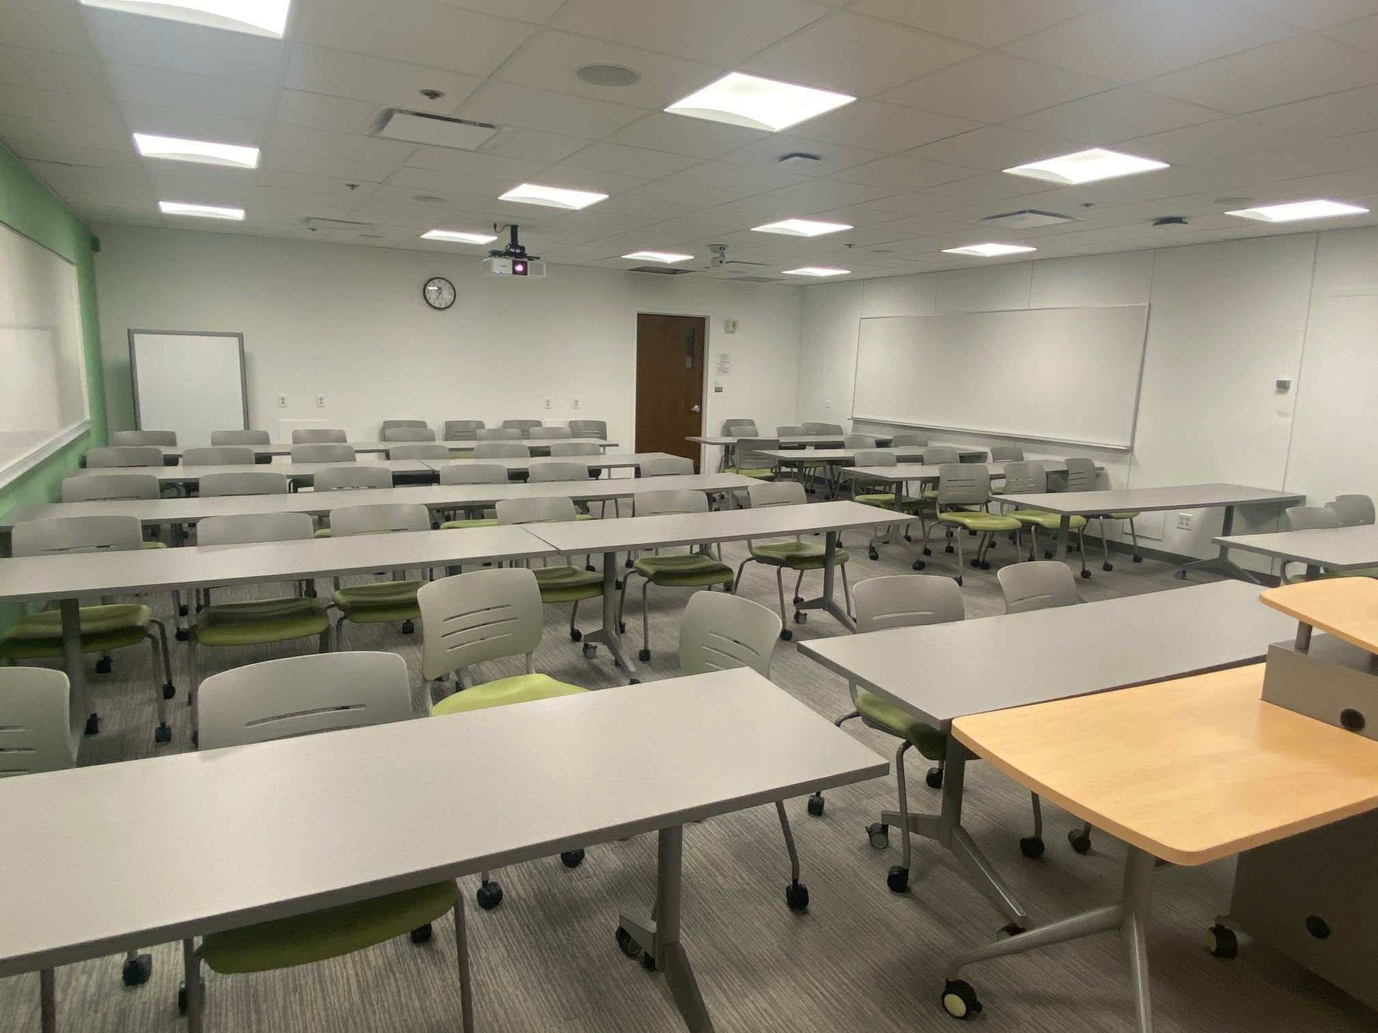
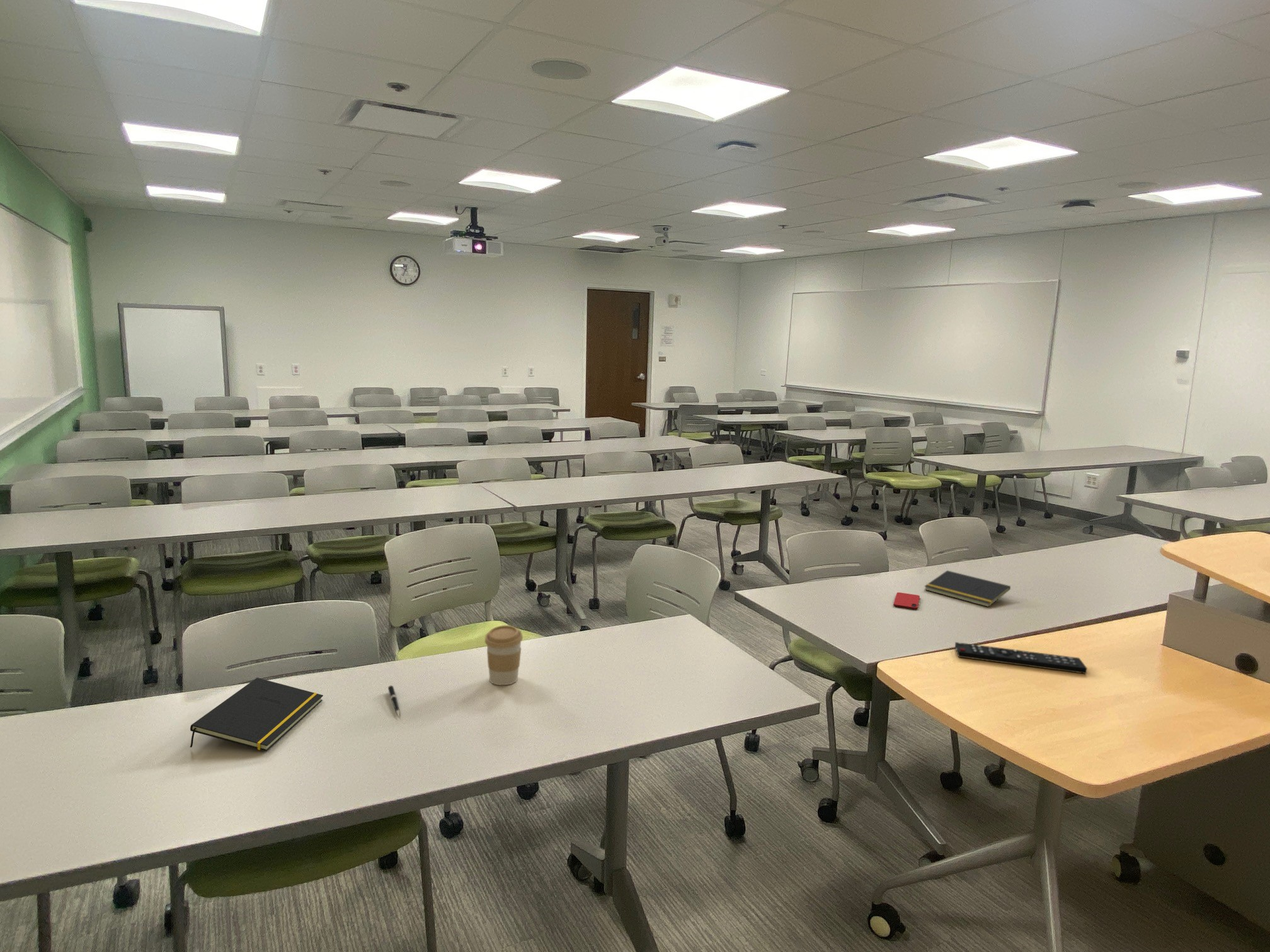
+ coffee cup [484,625,523,686]
+ notepad [190,677,324,752]
+ smartphone [893,592,920,610]
+ pen [387,684,400,717]
+ remote control [954,642,1088,674]
+ notepad [924,570,1011,608]
